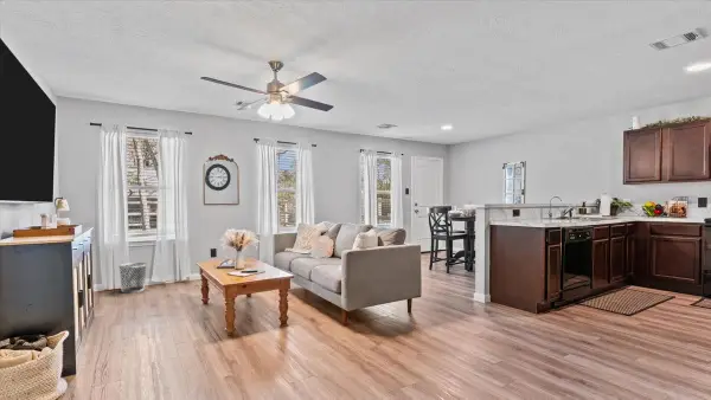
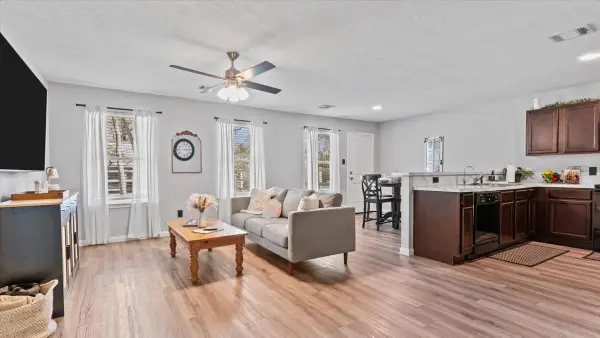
- waste bin [117,262,148,293]
